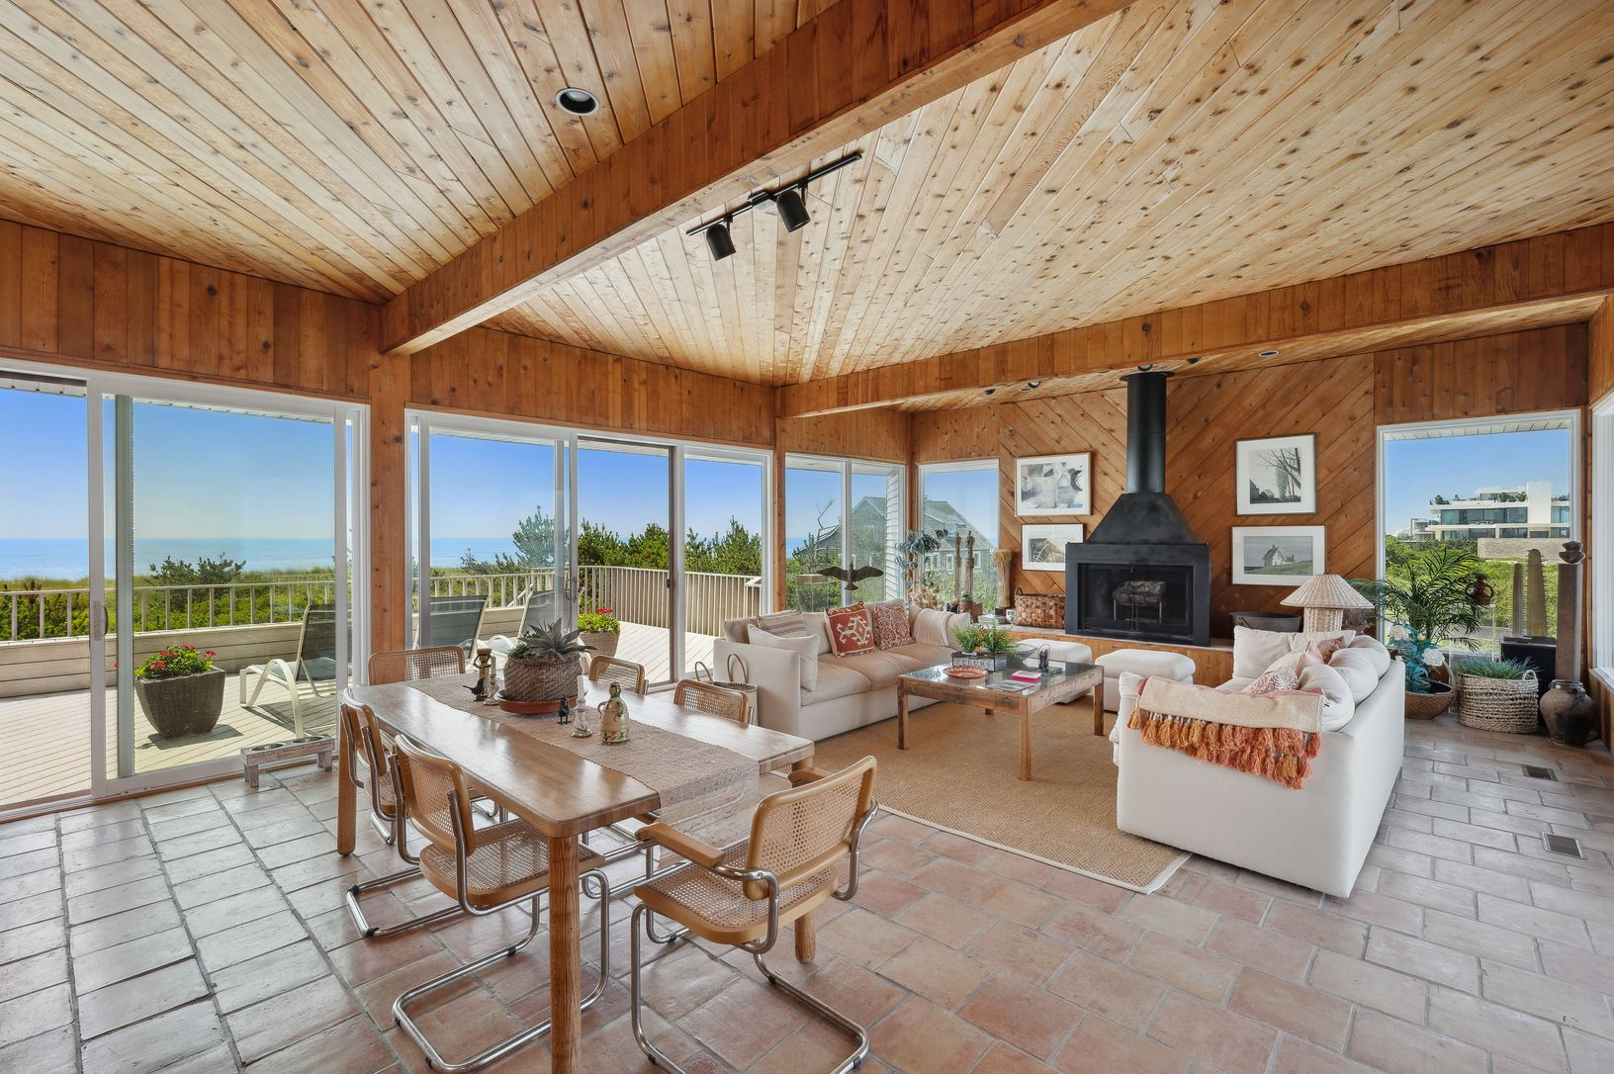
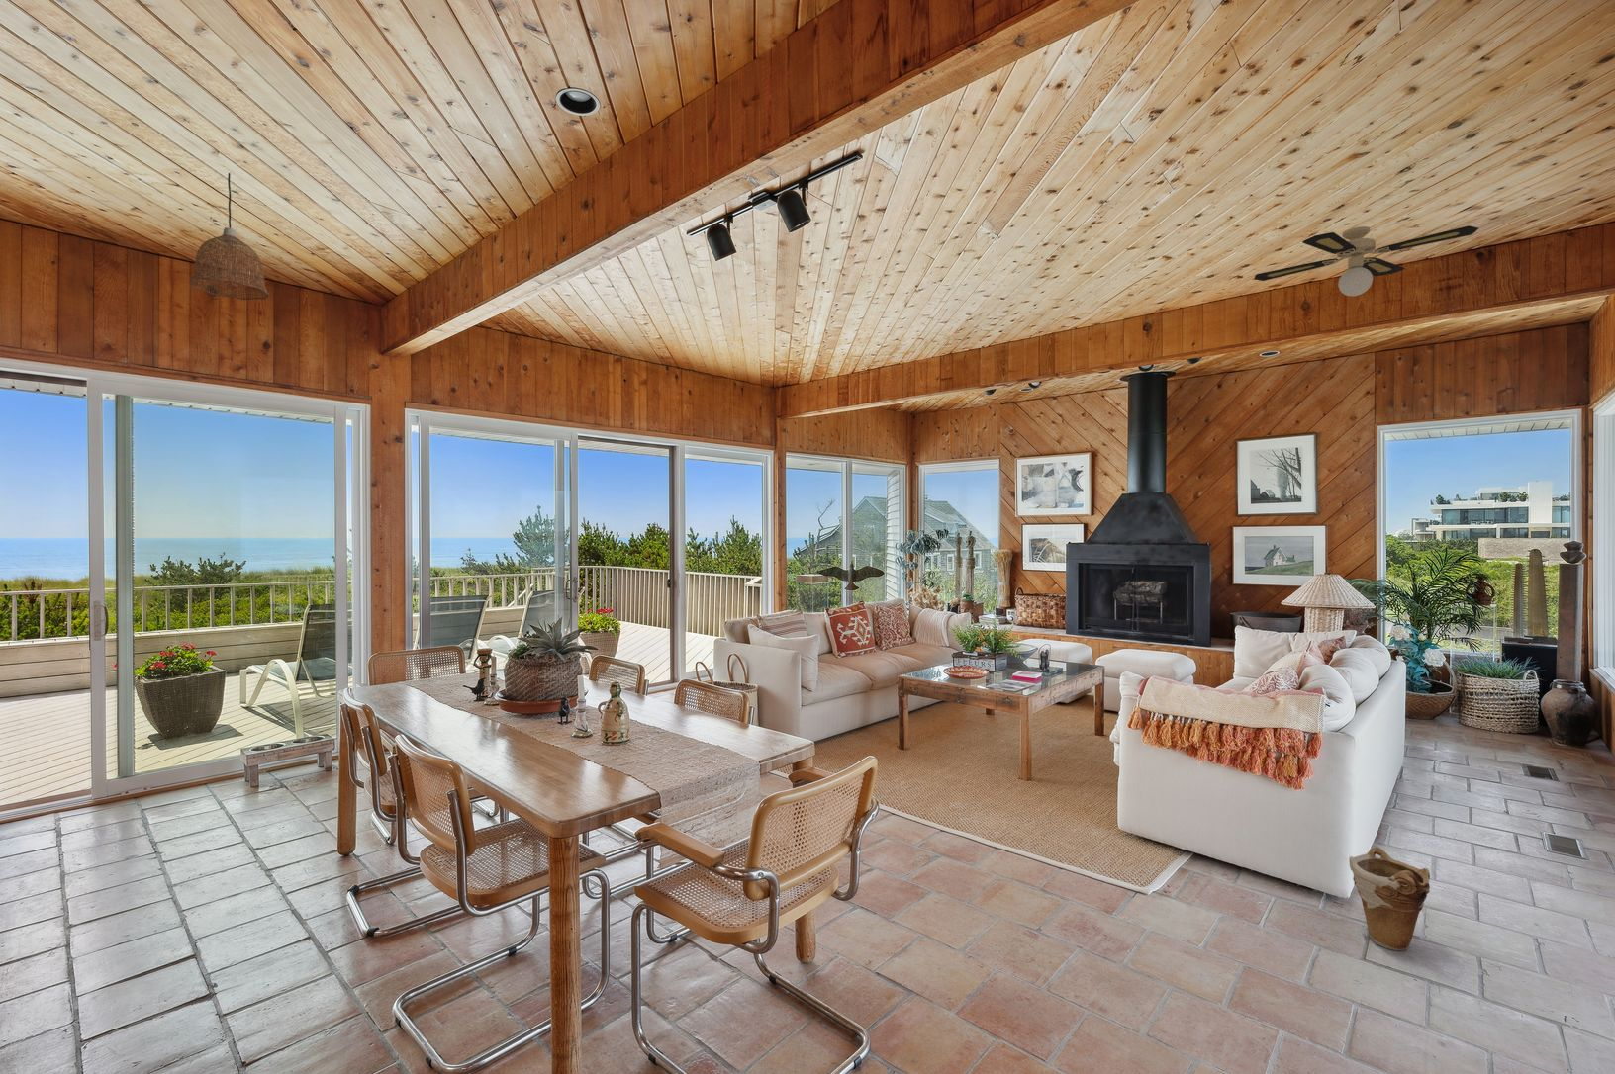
+ vase [1348,845,1430,952]
+ pendant lamp [188,173,270,301]
+ ceiling fan [1253,224,1480,297]
